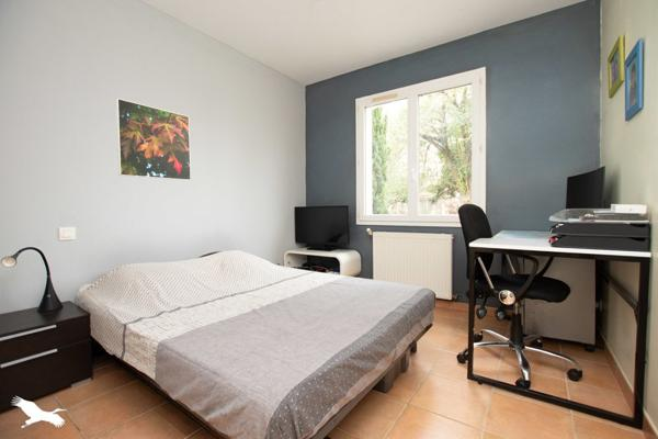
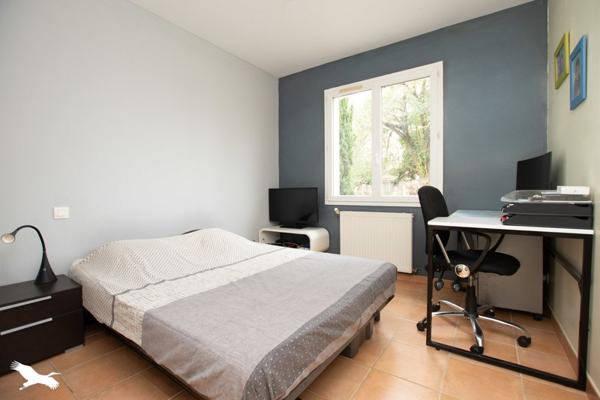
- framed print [115,98,192,181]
